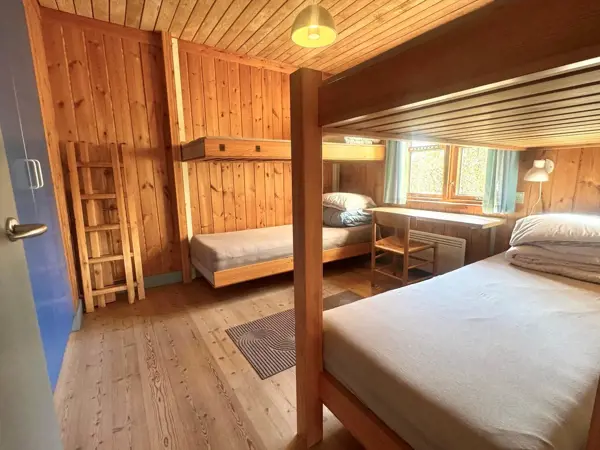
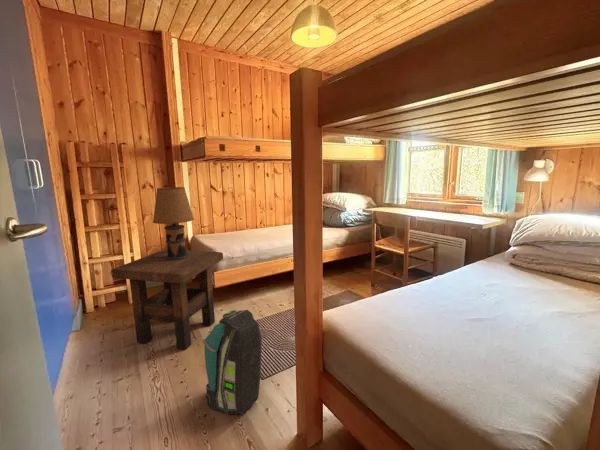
+ table lamp [151,186,195,260]
+ side table [110,248,224,350]
+ backpack [202,309,263,416]
